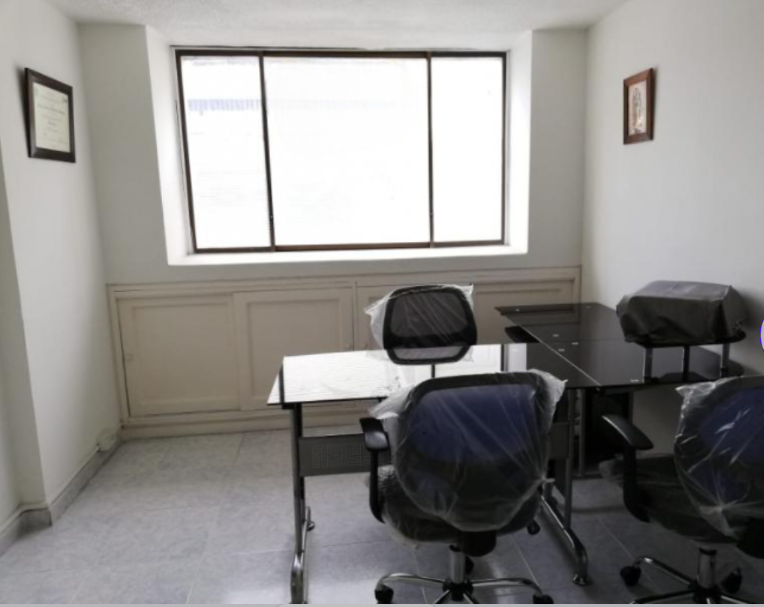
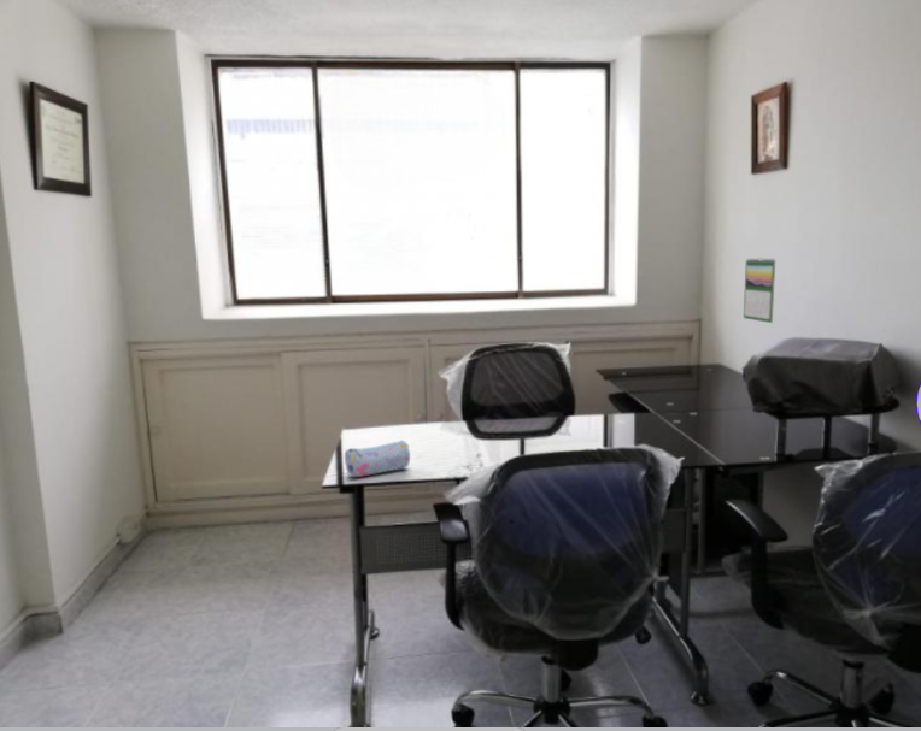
+ pencil case [344,440,411,478]
+ calendar [743,257,776,324]
